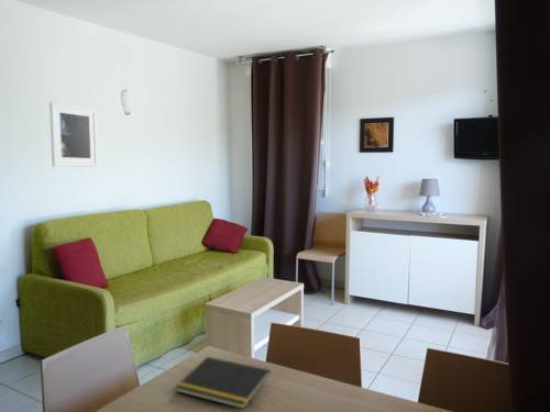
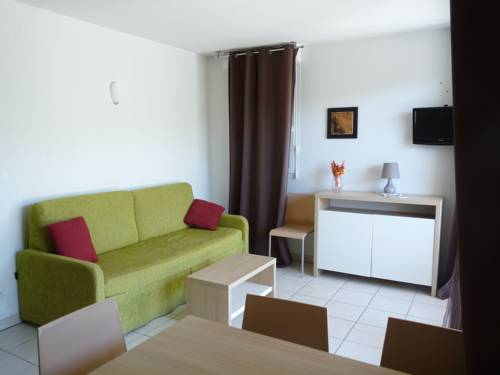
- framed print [48,101,99,168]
- notepad [174,356,272,410]
